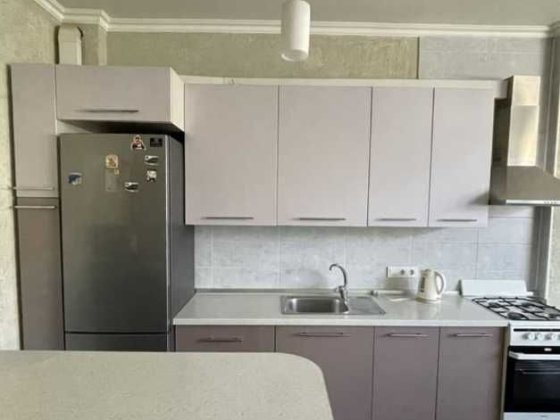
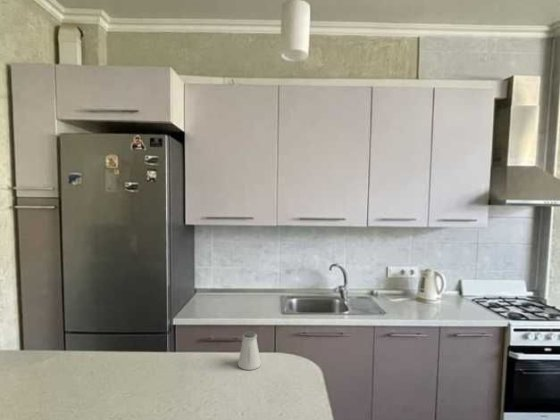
+ saltshaker [237,330,262,371]
